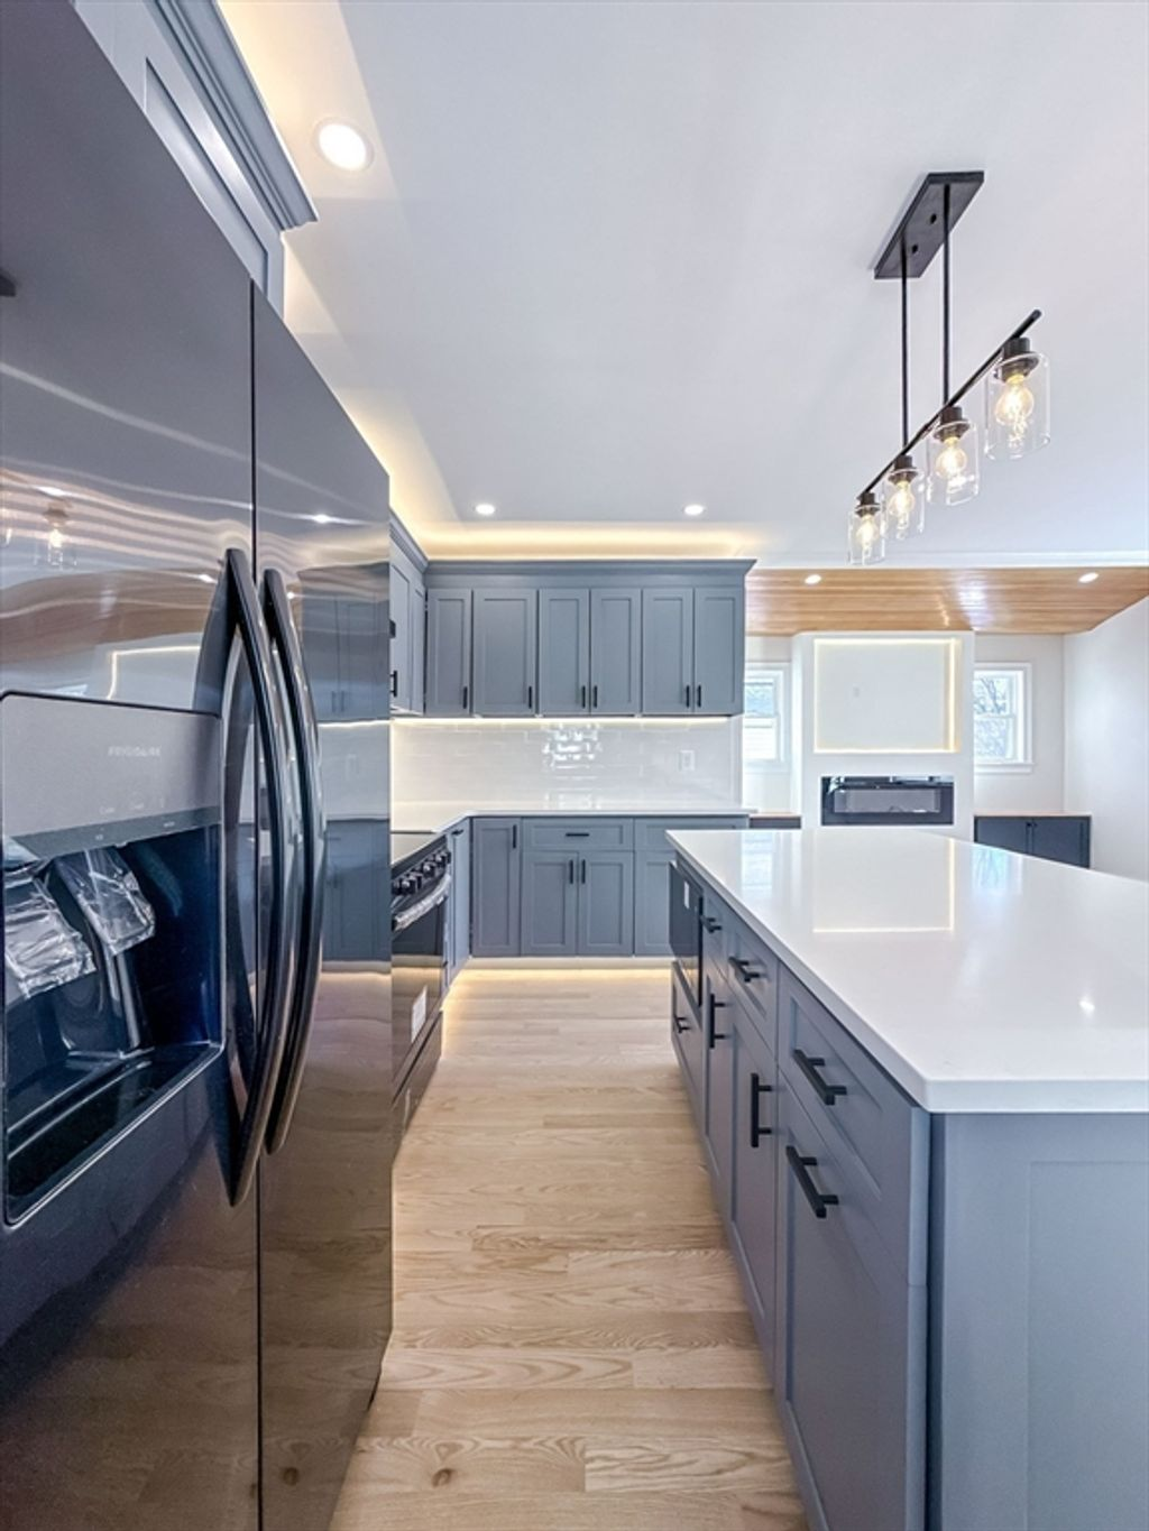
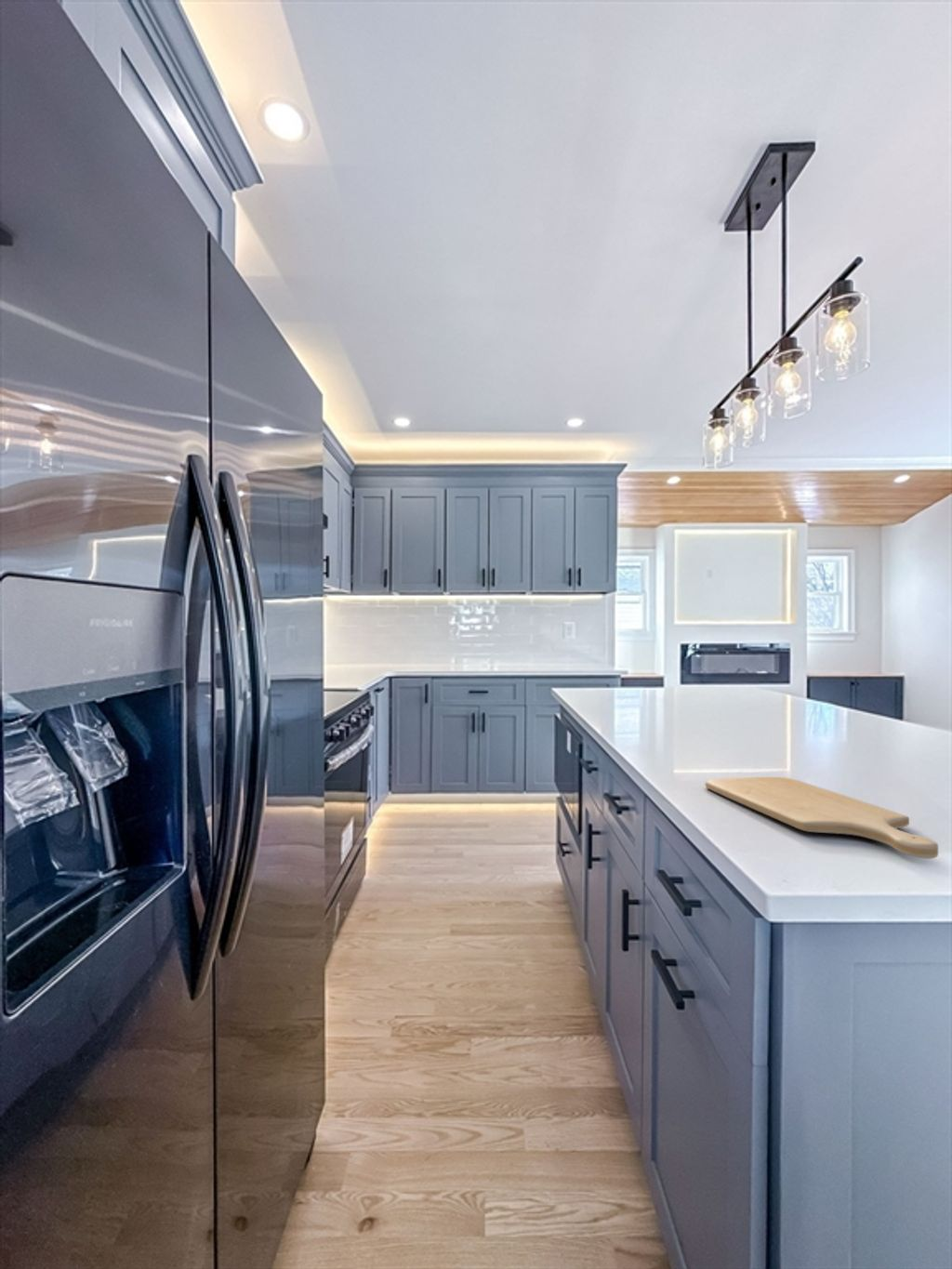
+ chopping board [705,776,939,860]
